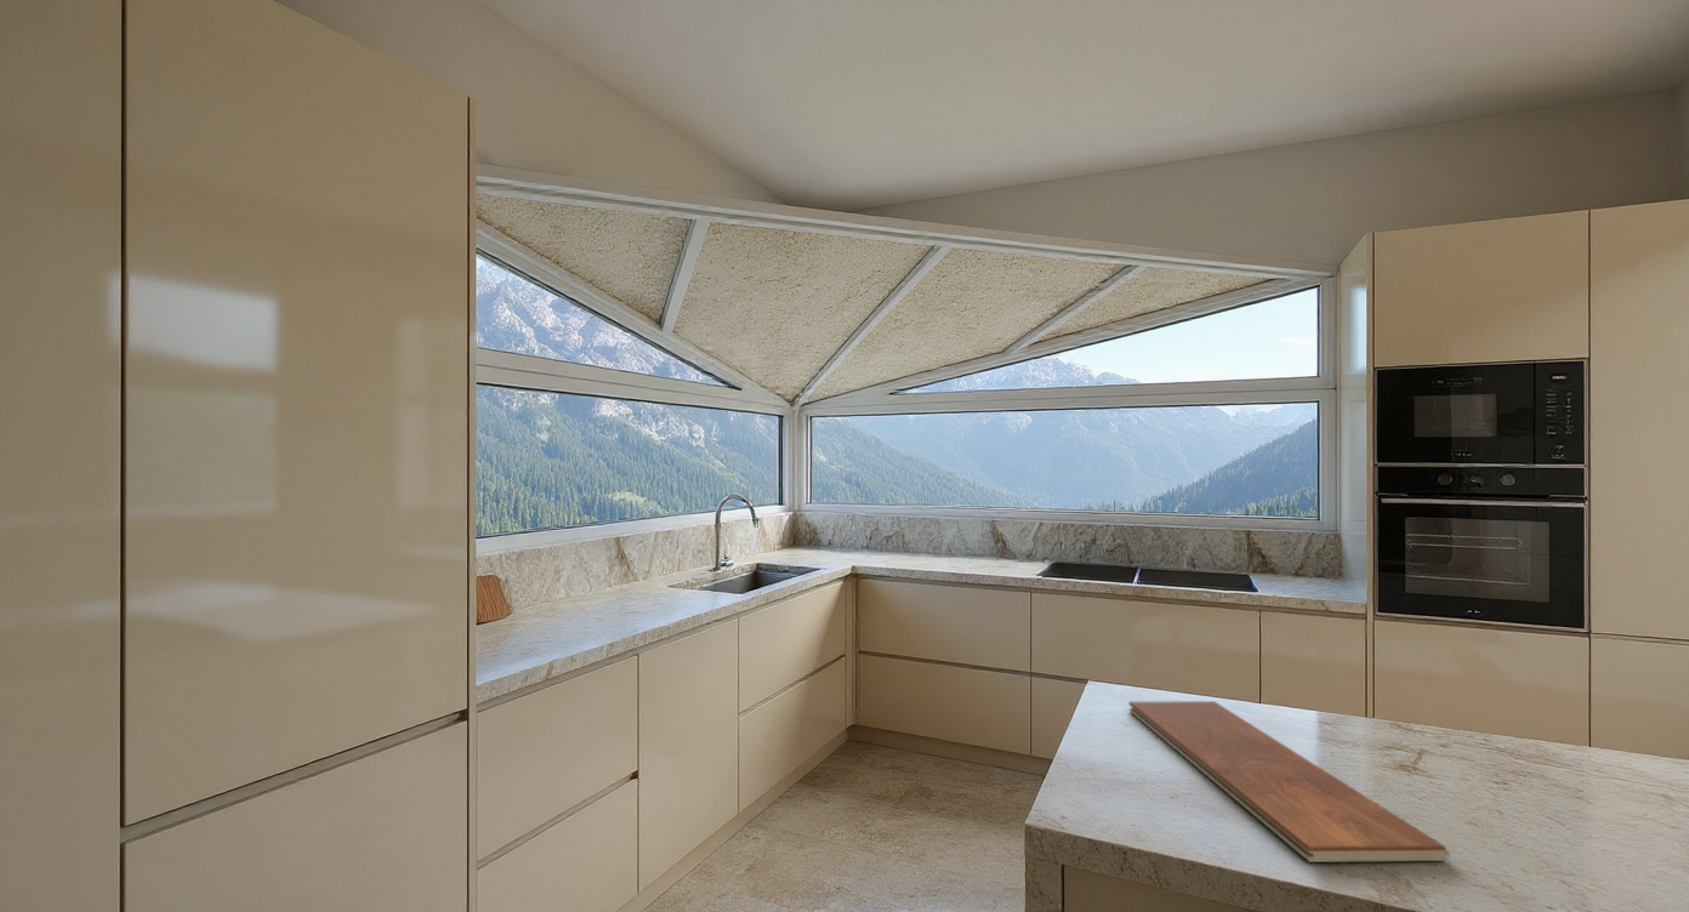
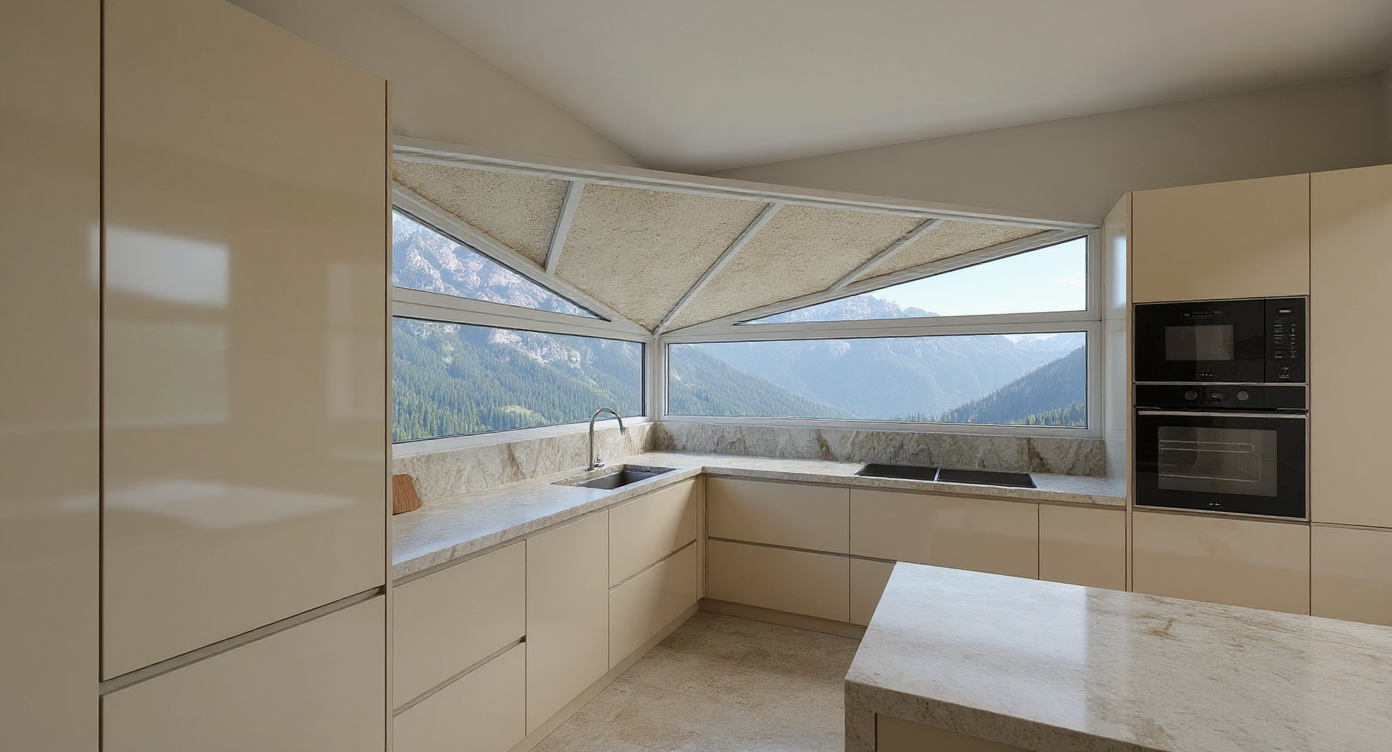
- chopping board [1127,700,1451,863]
